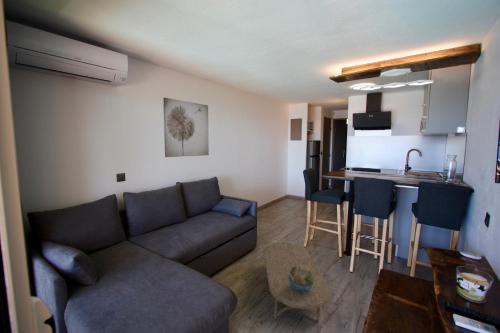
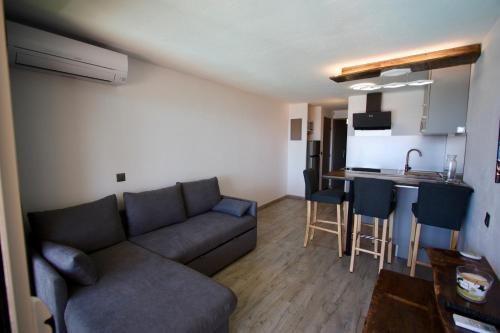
- coffee table [262,241,331,321]
- wall art [162,97,210,158]
- decorative sphere [289,265,314,292]
